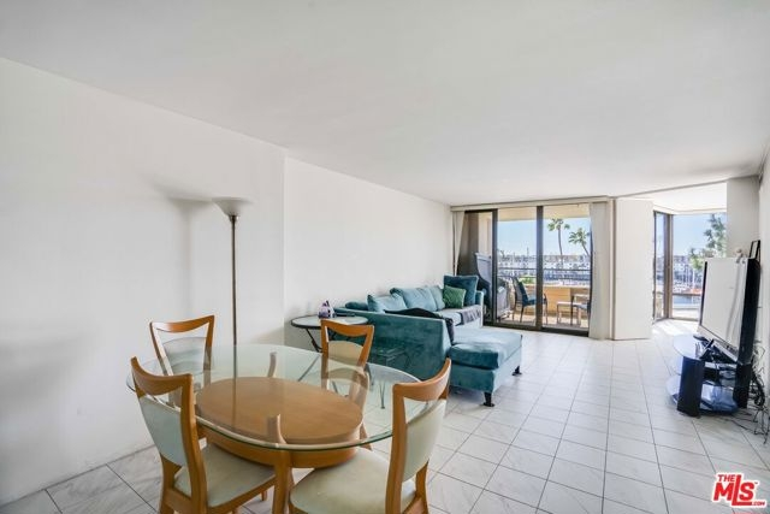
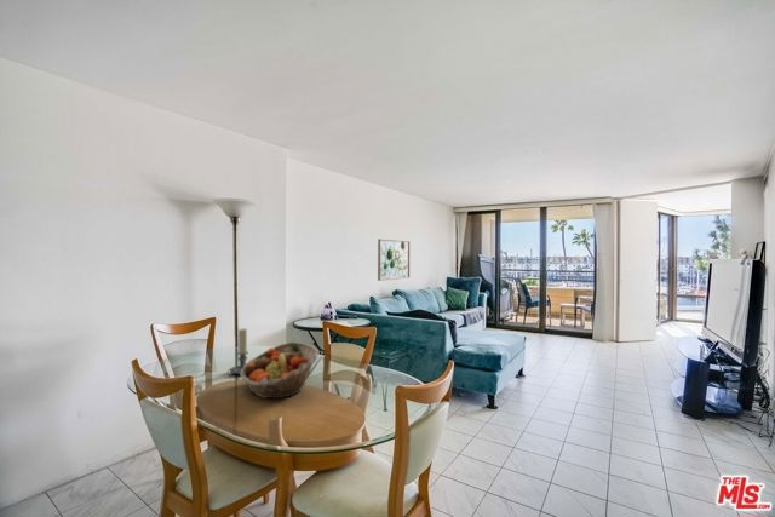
+ wall art [377,237,412,282]
+ fruit basket [239,341,320,400]
+ candle holder [226,327,249,377]
